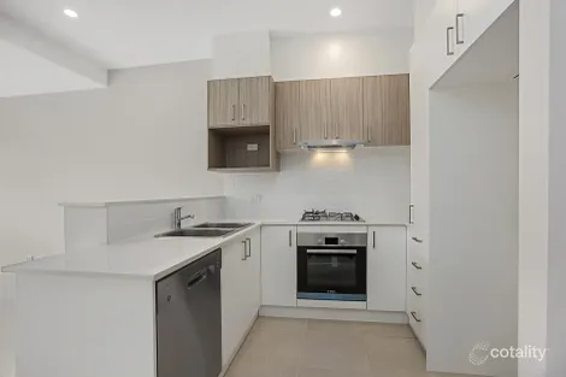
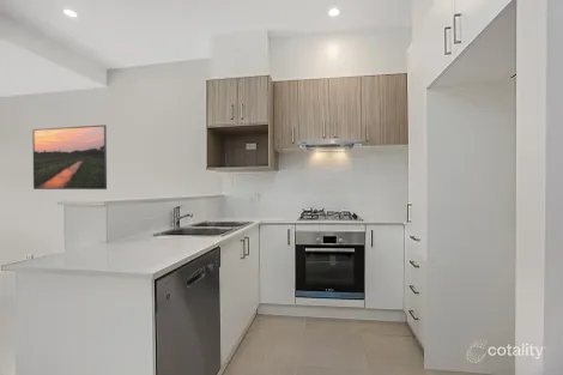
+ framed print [31,123,108,190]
